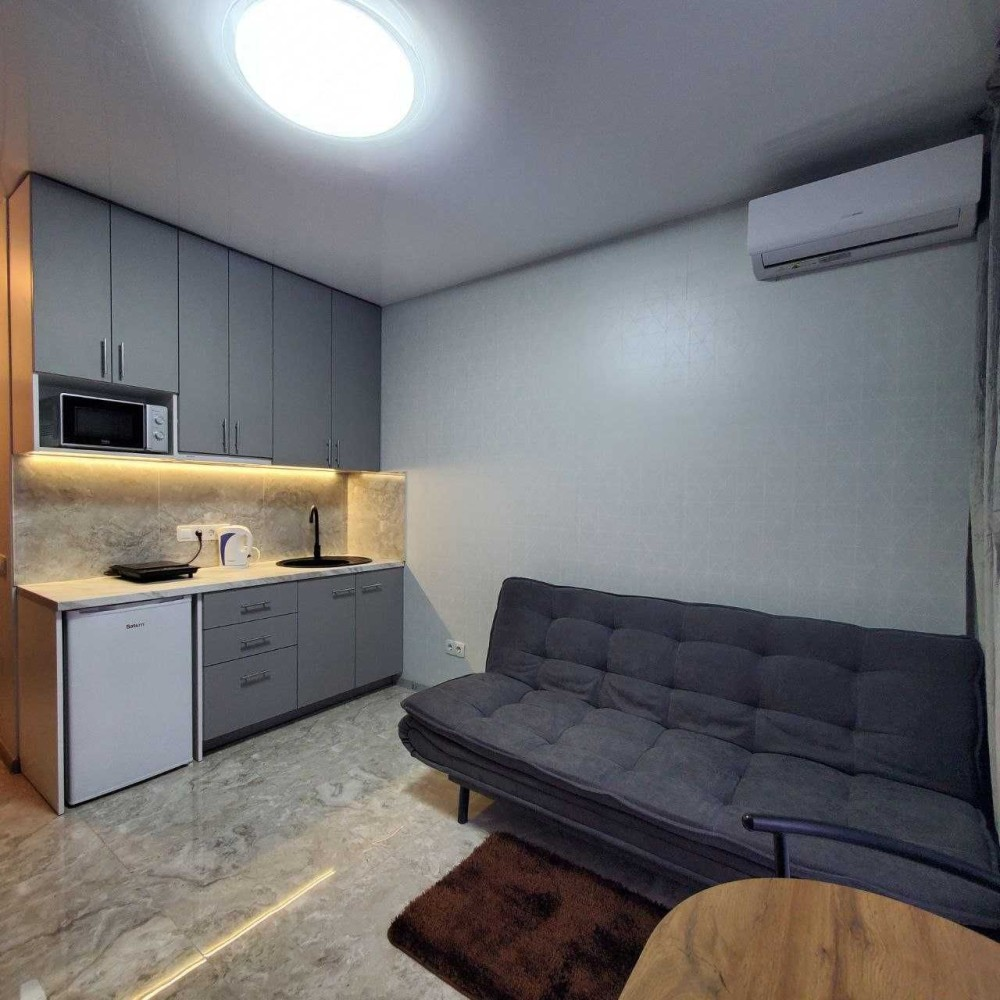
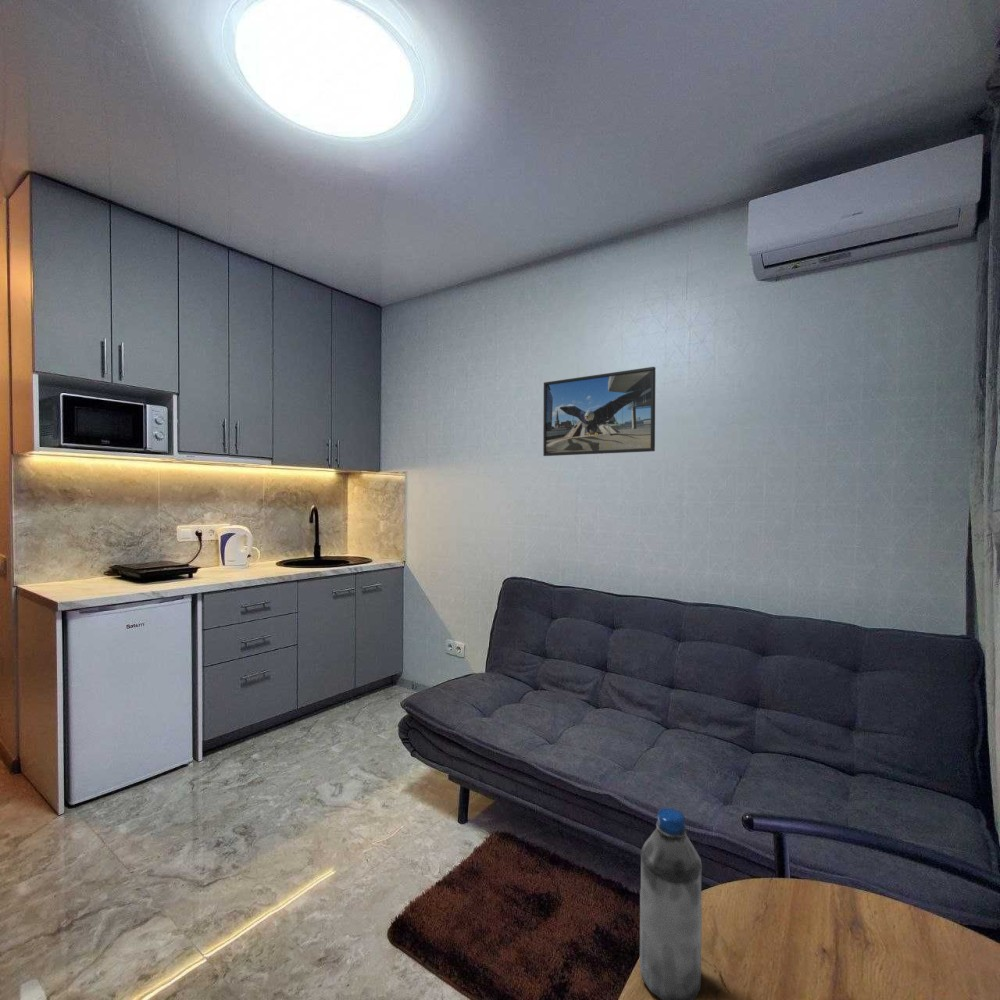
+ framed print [542,366,657,457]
+ water bottle [639,806,703,1000]
